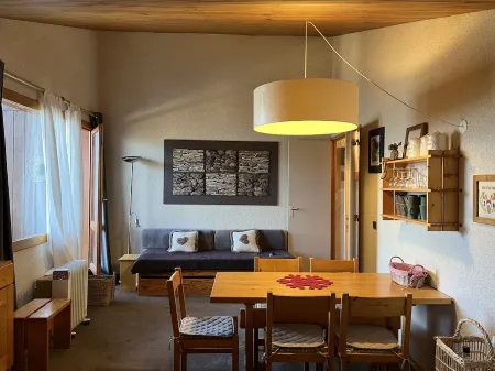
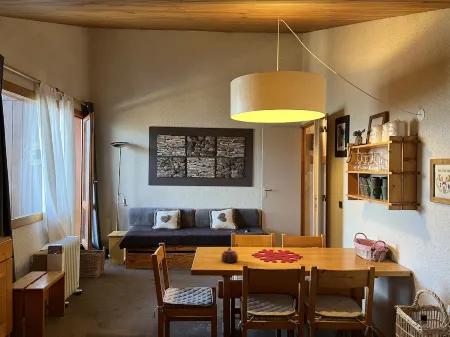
+ teapot [220,246,239,264]
